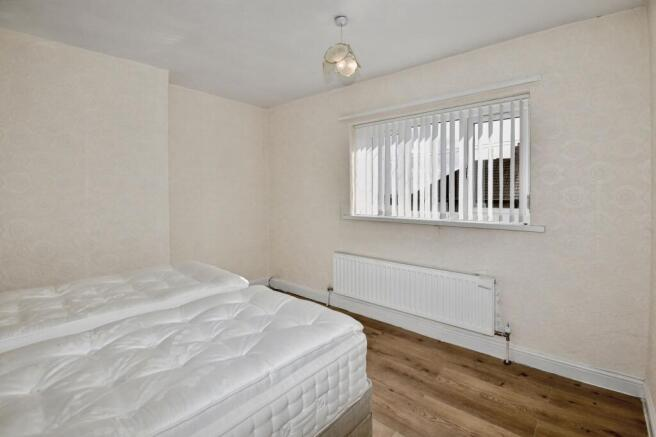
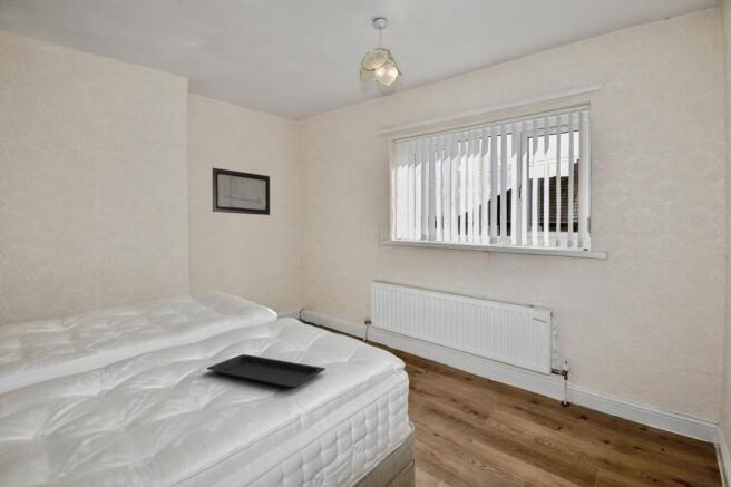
+ wall art [212,167,271,216]
+ serving tray [205,353,326,390]
